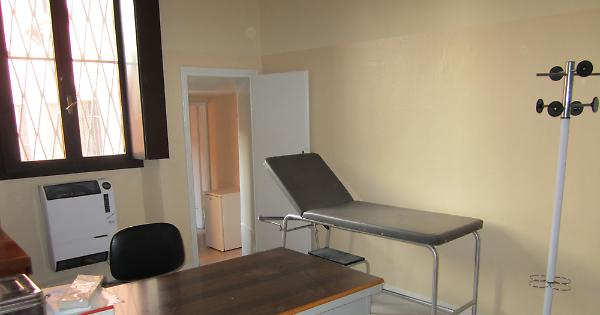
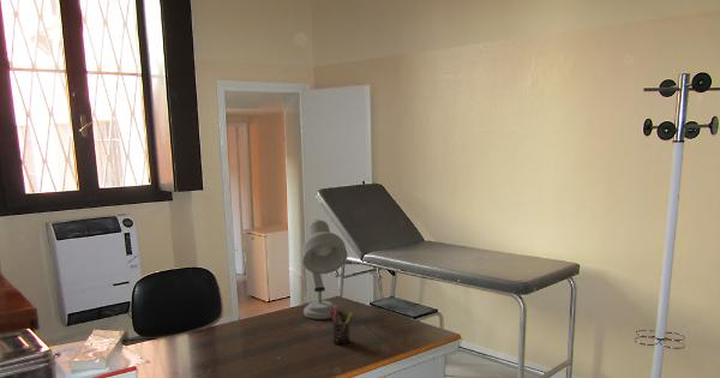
+ pen holder [330,307,354,346]
+ desk lamp [301,218,348,320]
